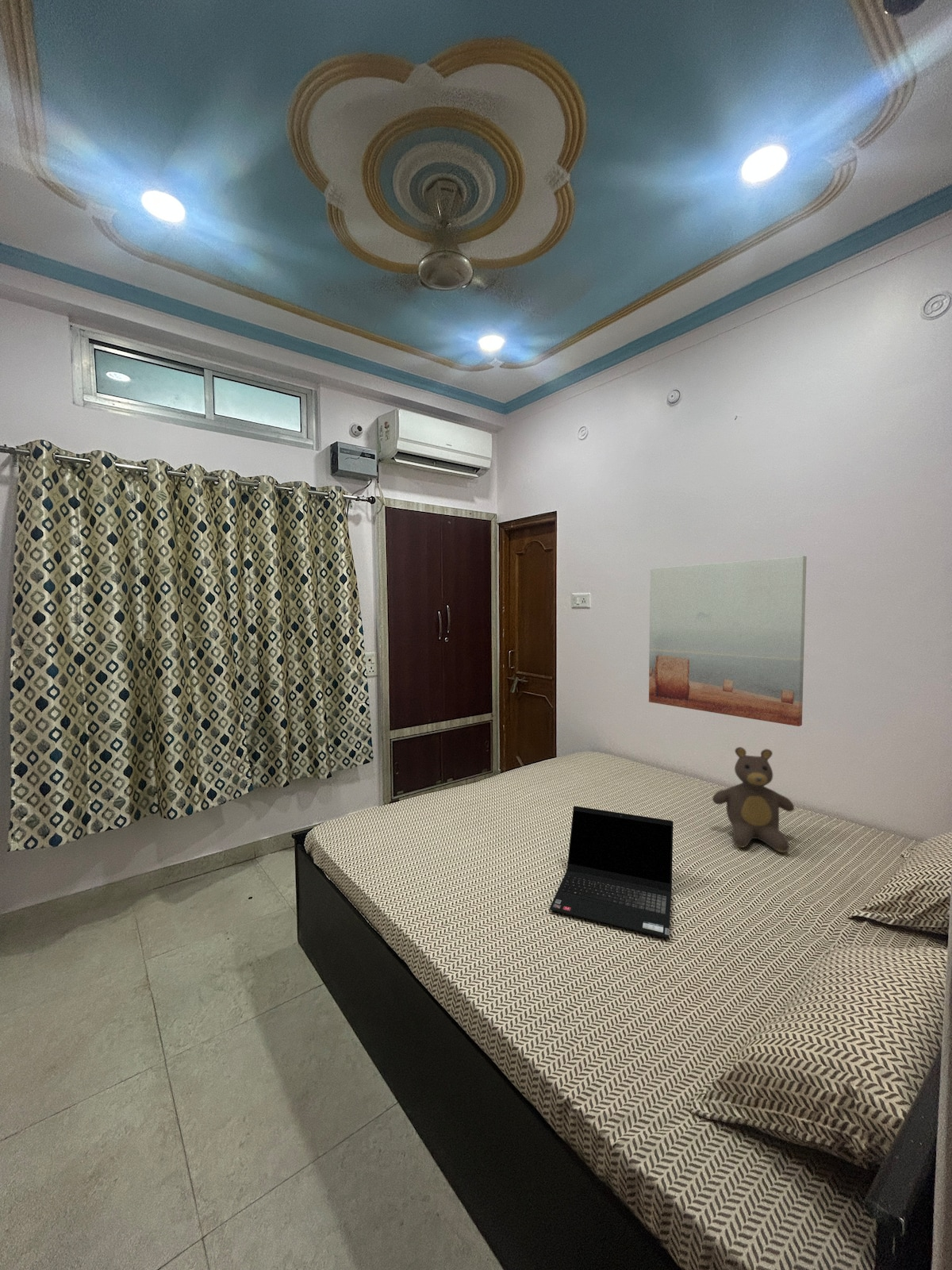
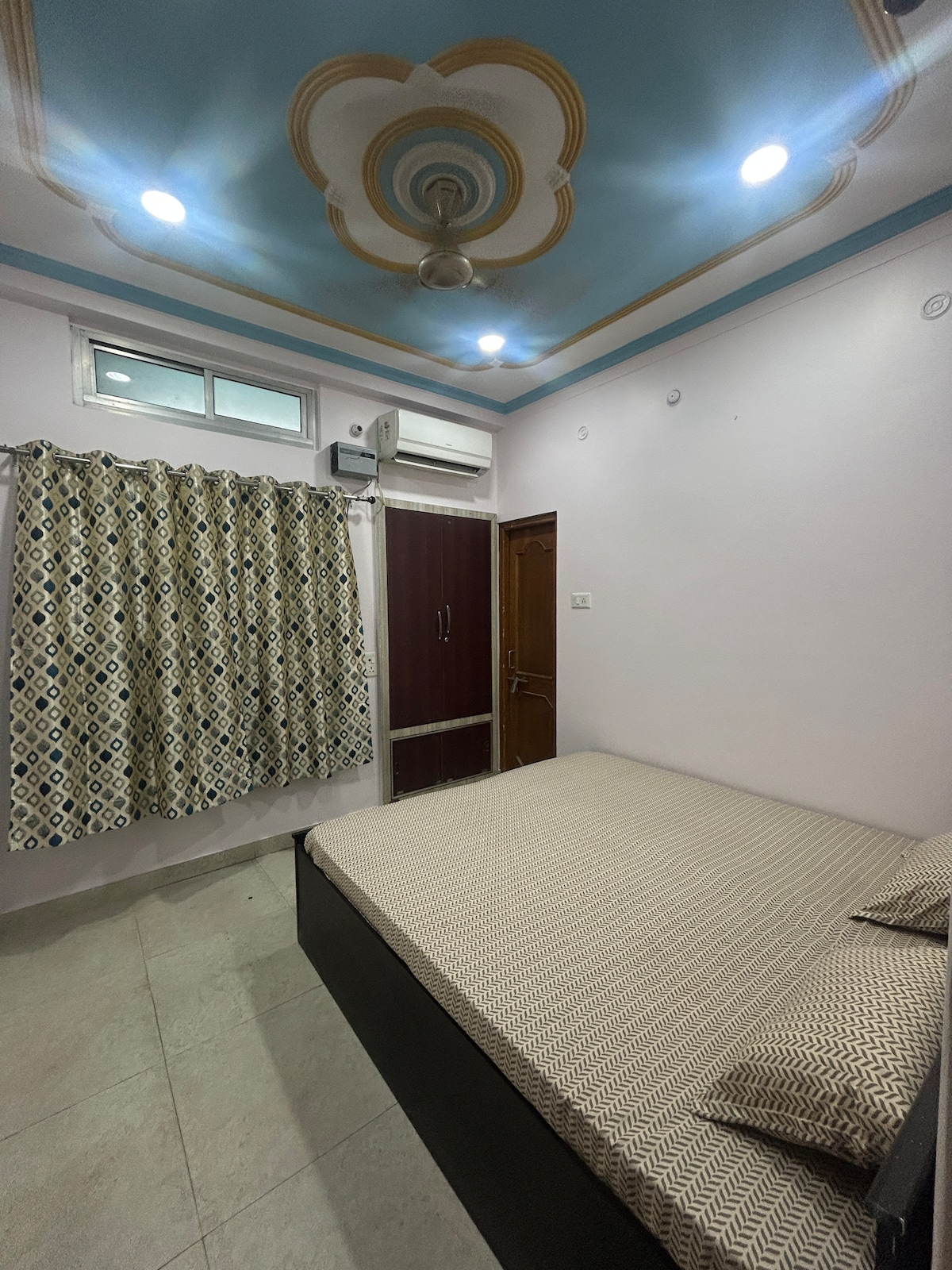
- wall art [648,556,808,727]
- laptop computer [549,806,674,939]
- teddy bear [712,746,795,853]
